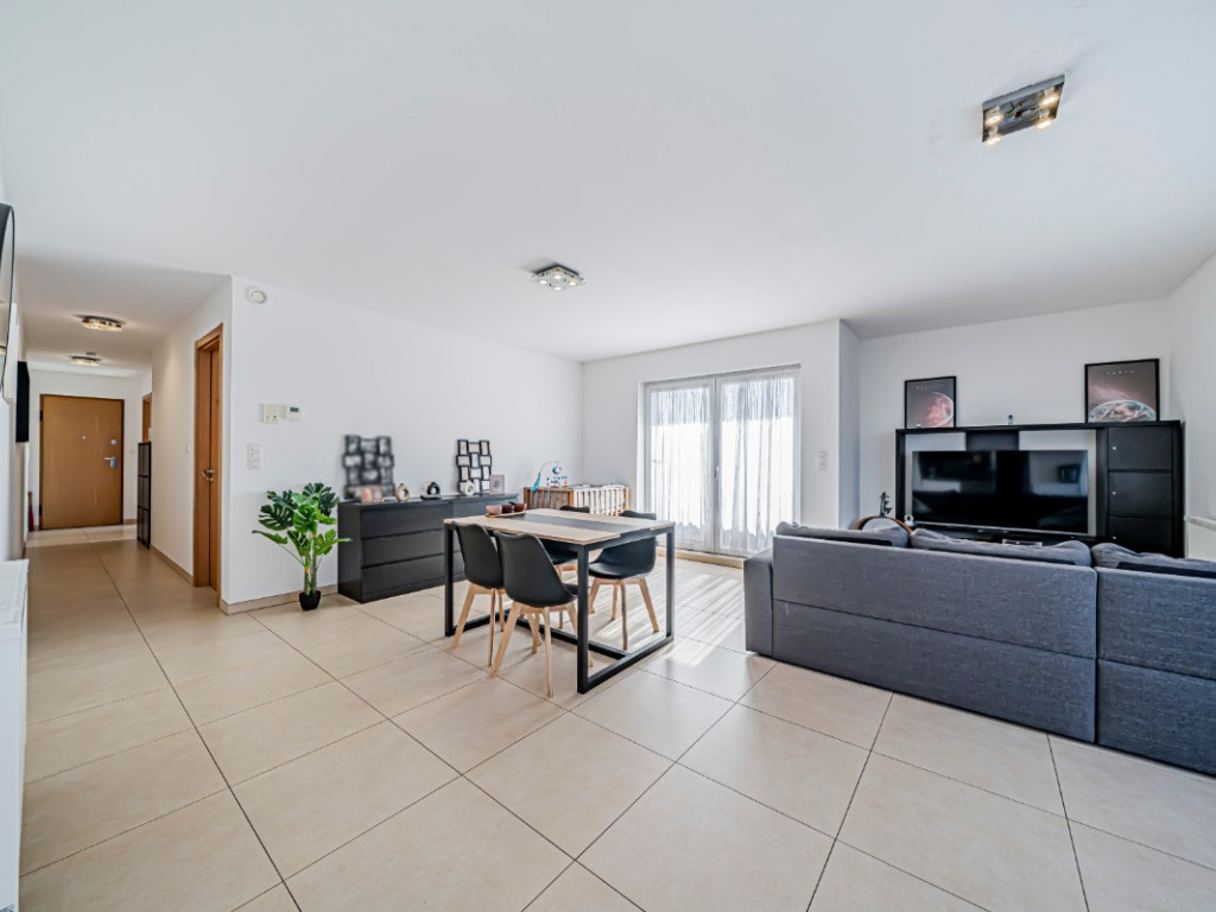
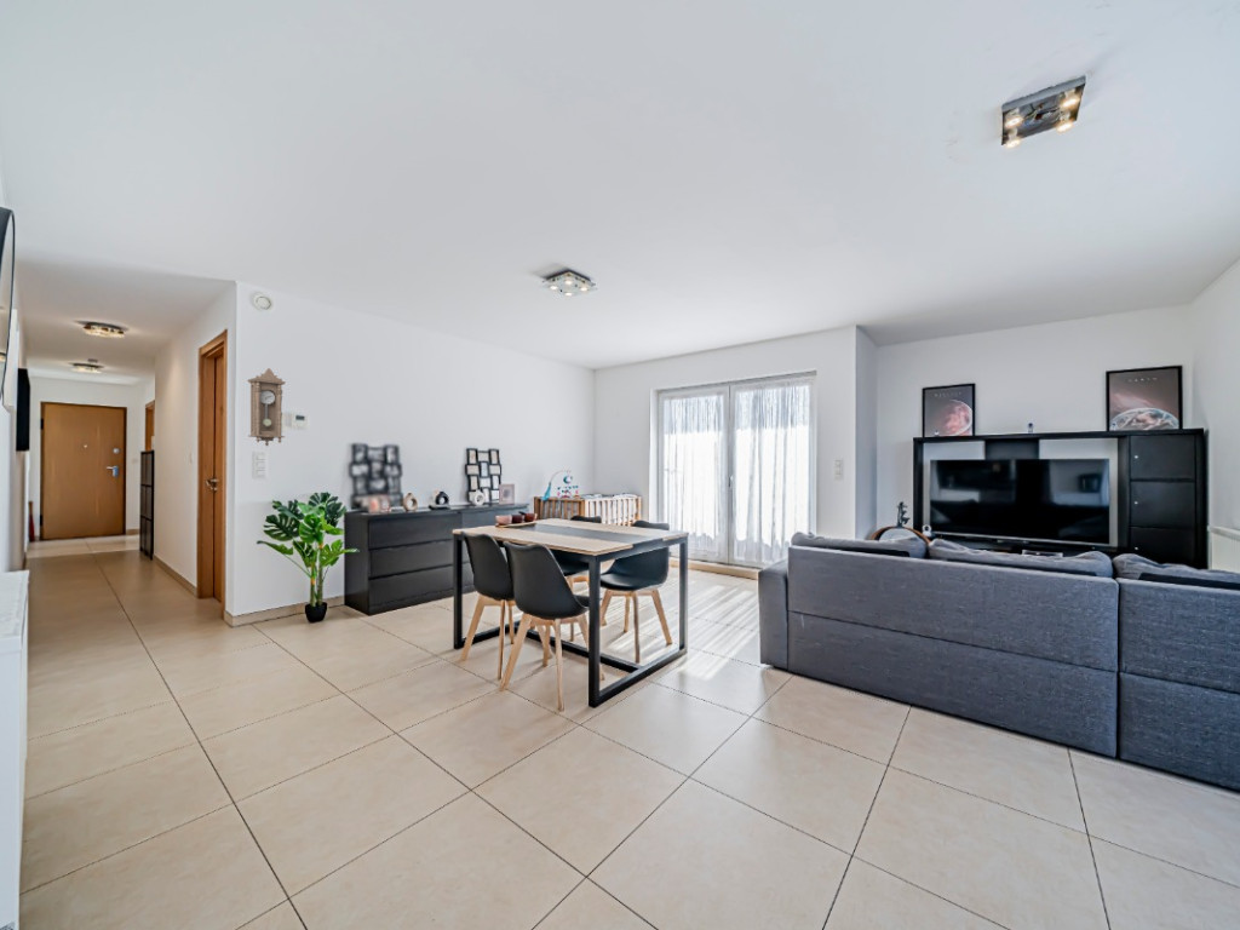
+ pendulum clock [247,367,287,447]
